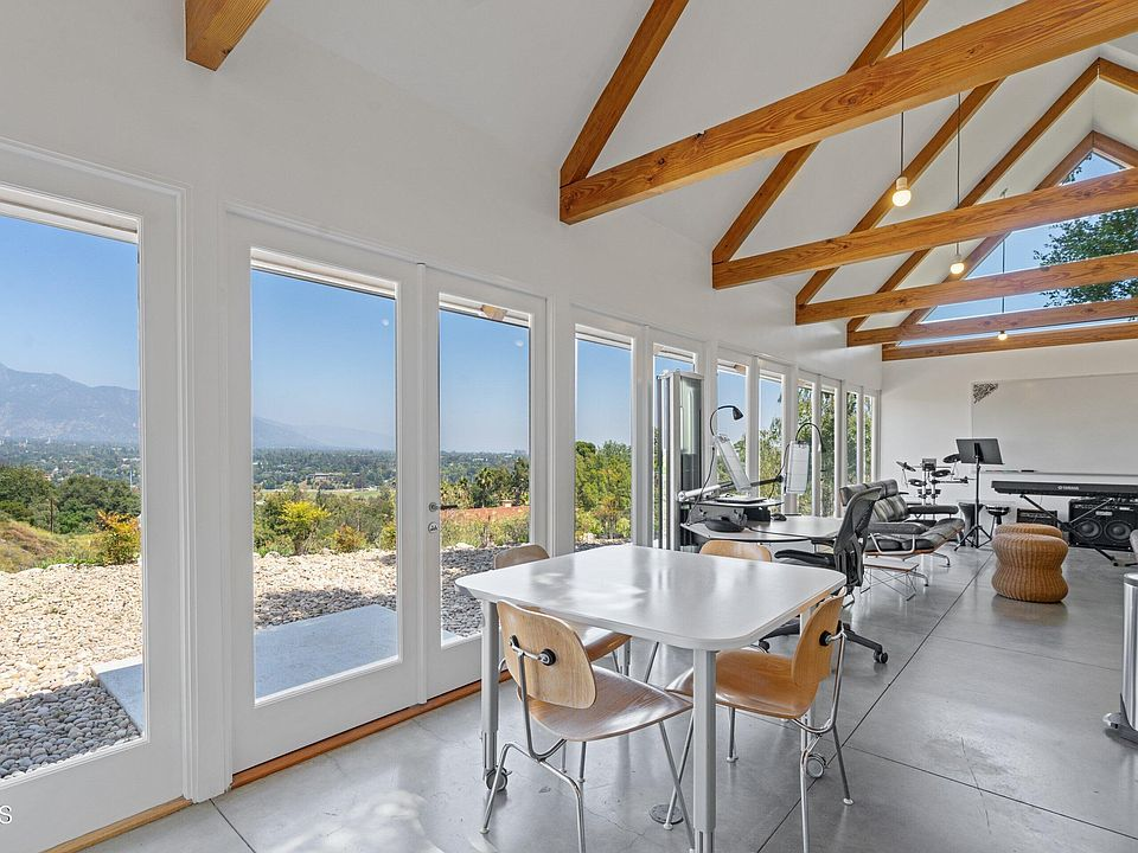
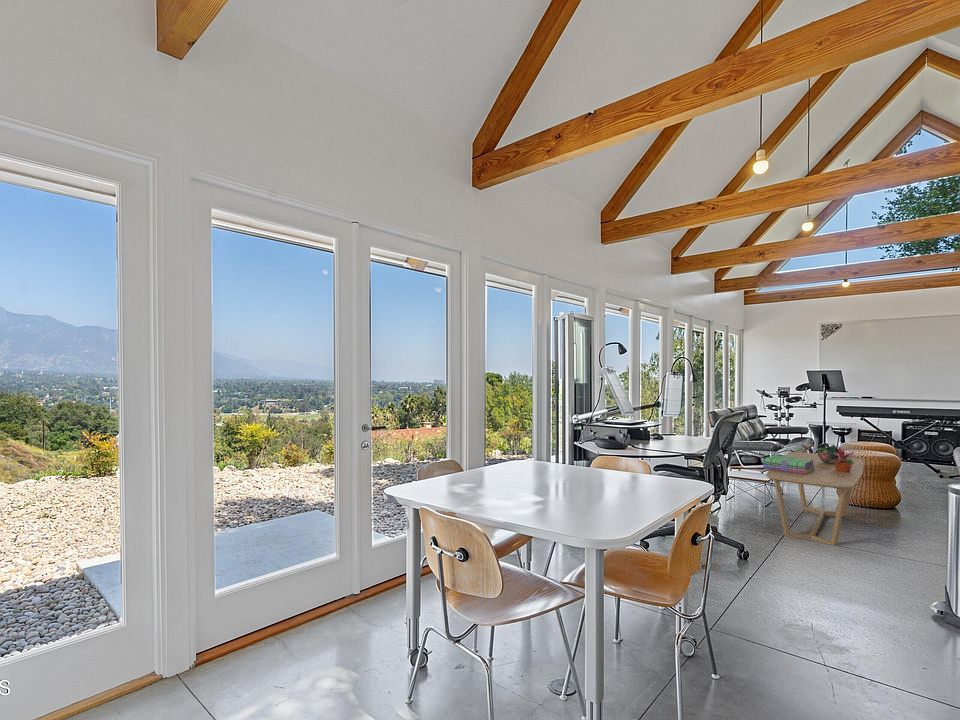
+ stack of books [762,454,815,474]
+ potted plant [830,446,859,472]
+ coffee table [765,451,865,546]
+ decorative bowl [816,443,839,463]
